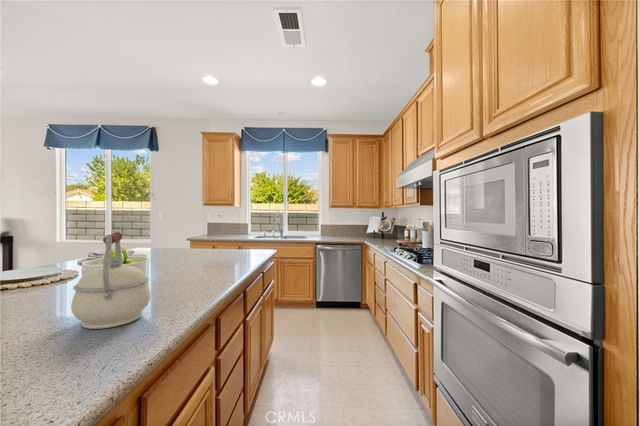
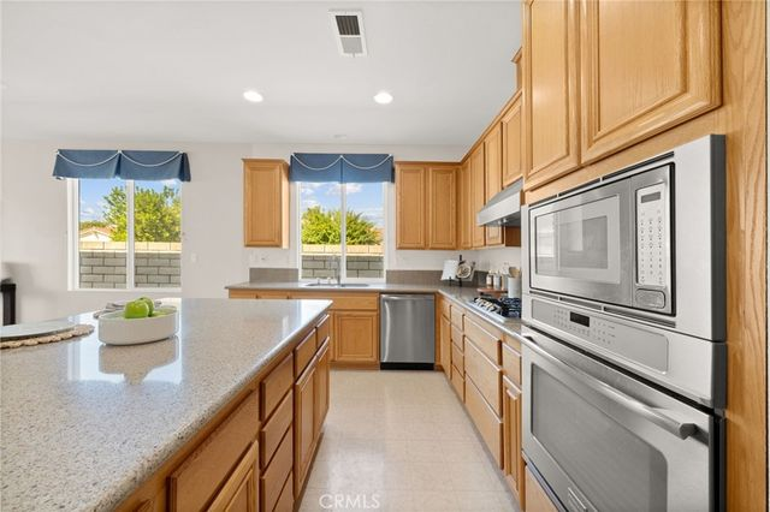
- kettle [70,231,151,330]
